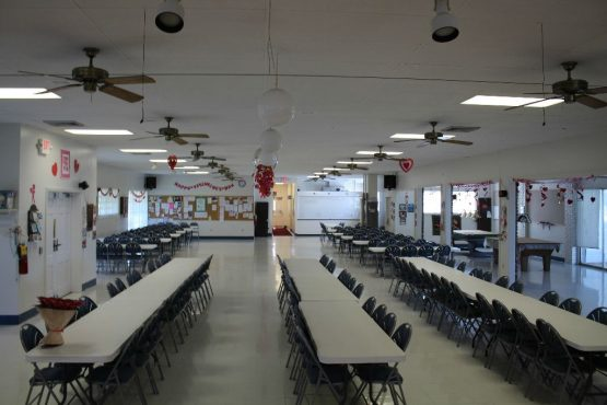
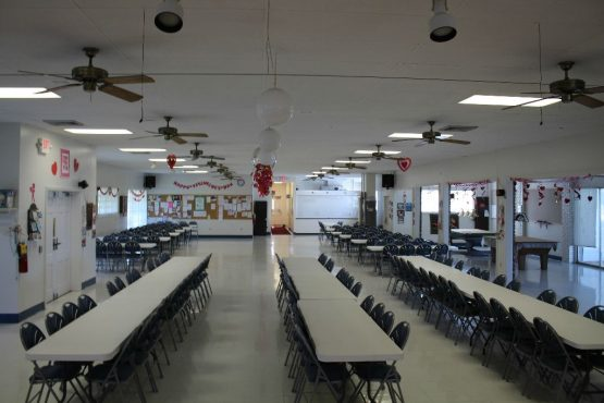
- flower bouquet [31,296,85,345]
